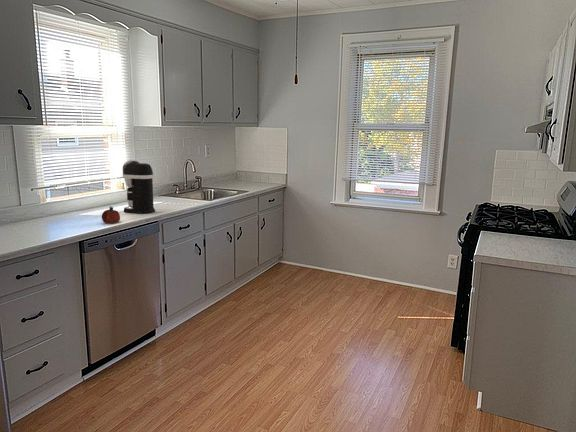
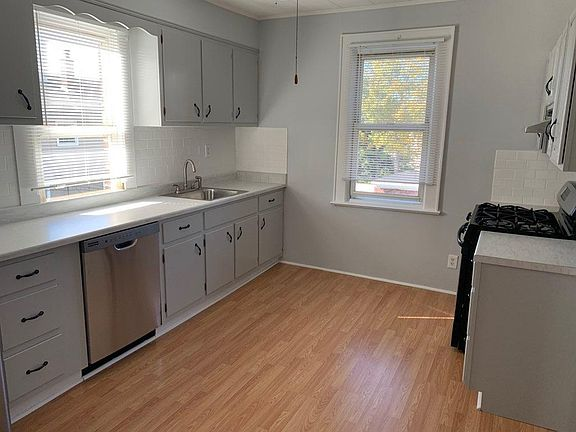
- fruit [101,205,121,224]
- coffee maker [122,159,156,215]
